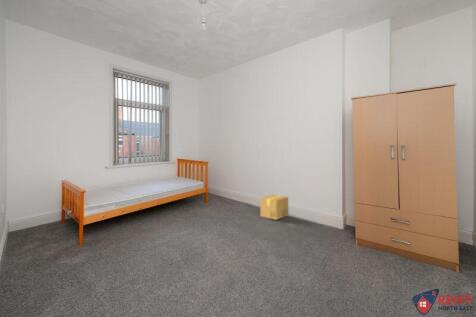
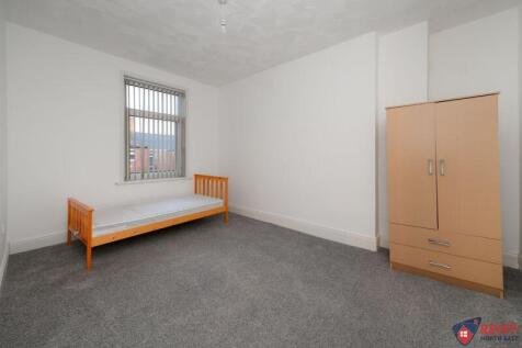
- cardboard box [259,194,289,221]
